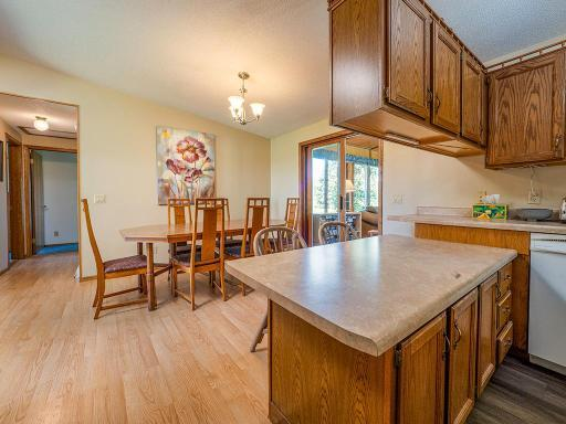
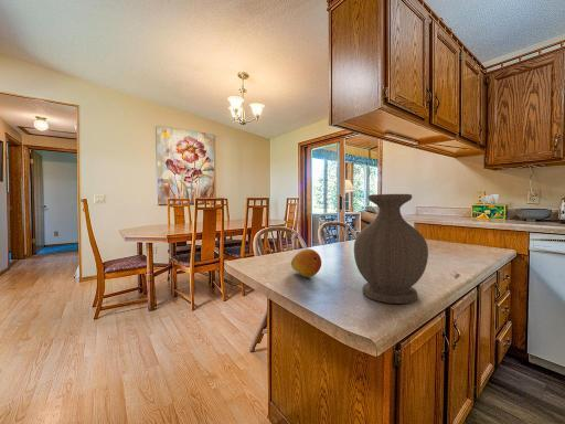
+ vase [353,193,429,305]
+ fruit [290,247,322,278]
